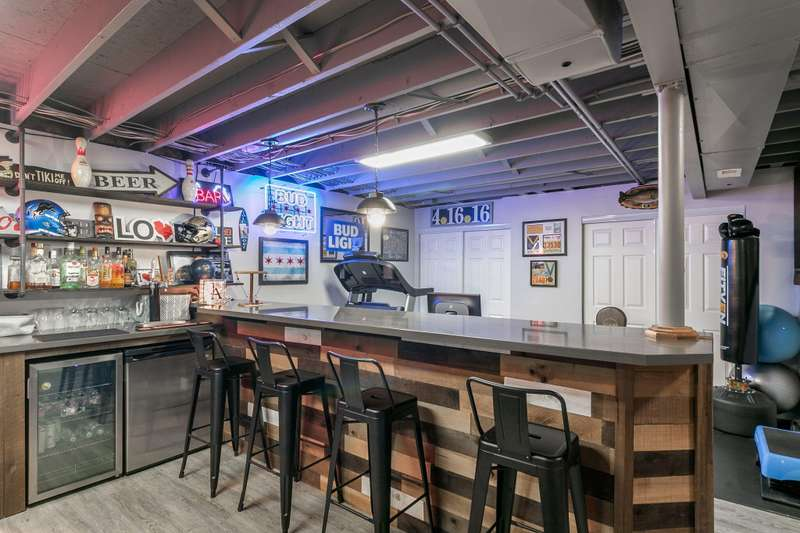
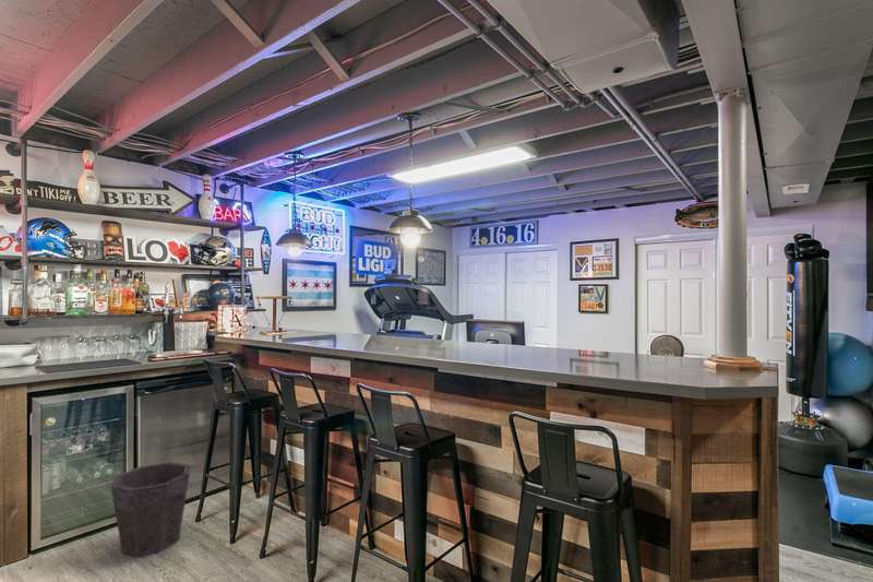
+ waste bin [110,461,191,558]
